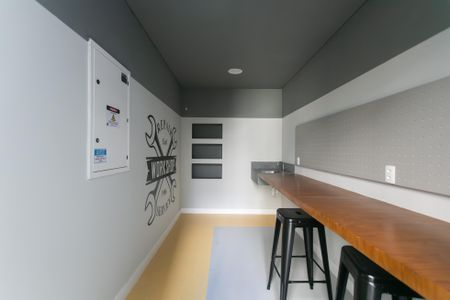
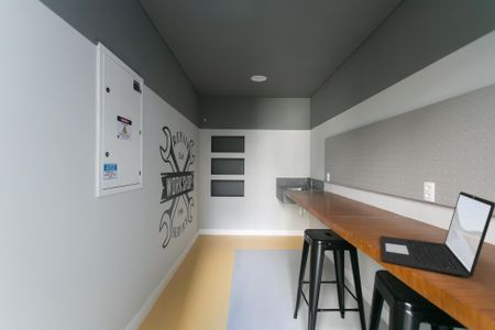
+ laptop [380,190,495,278]
